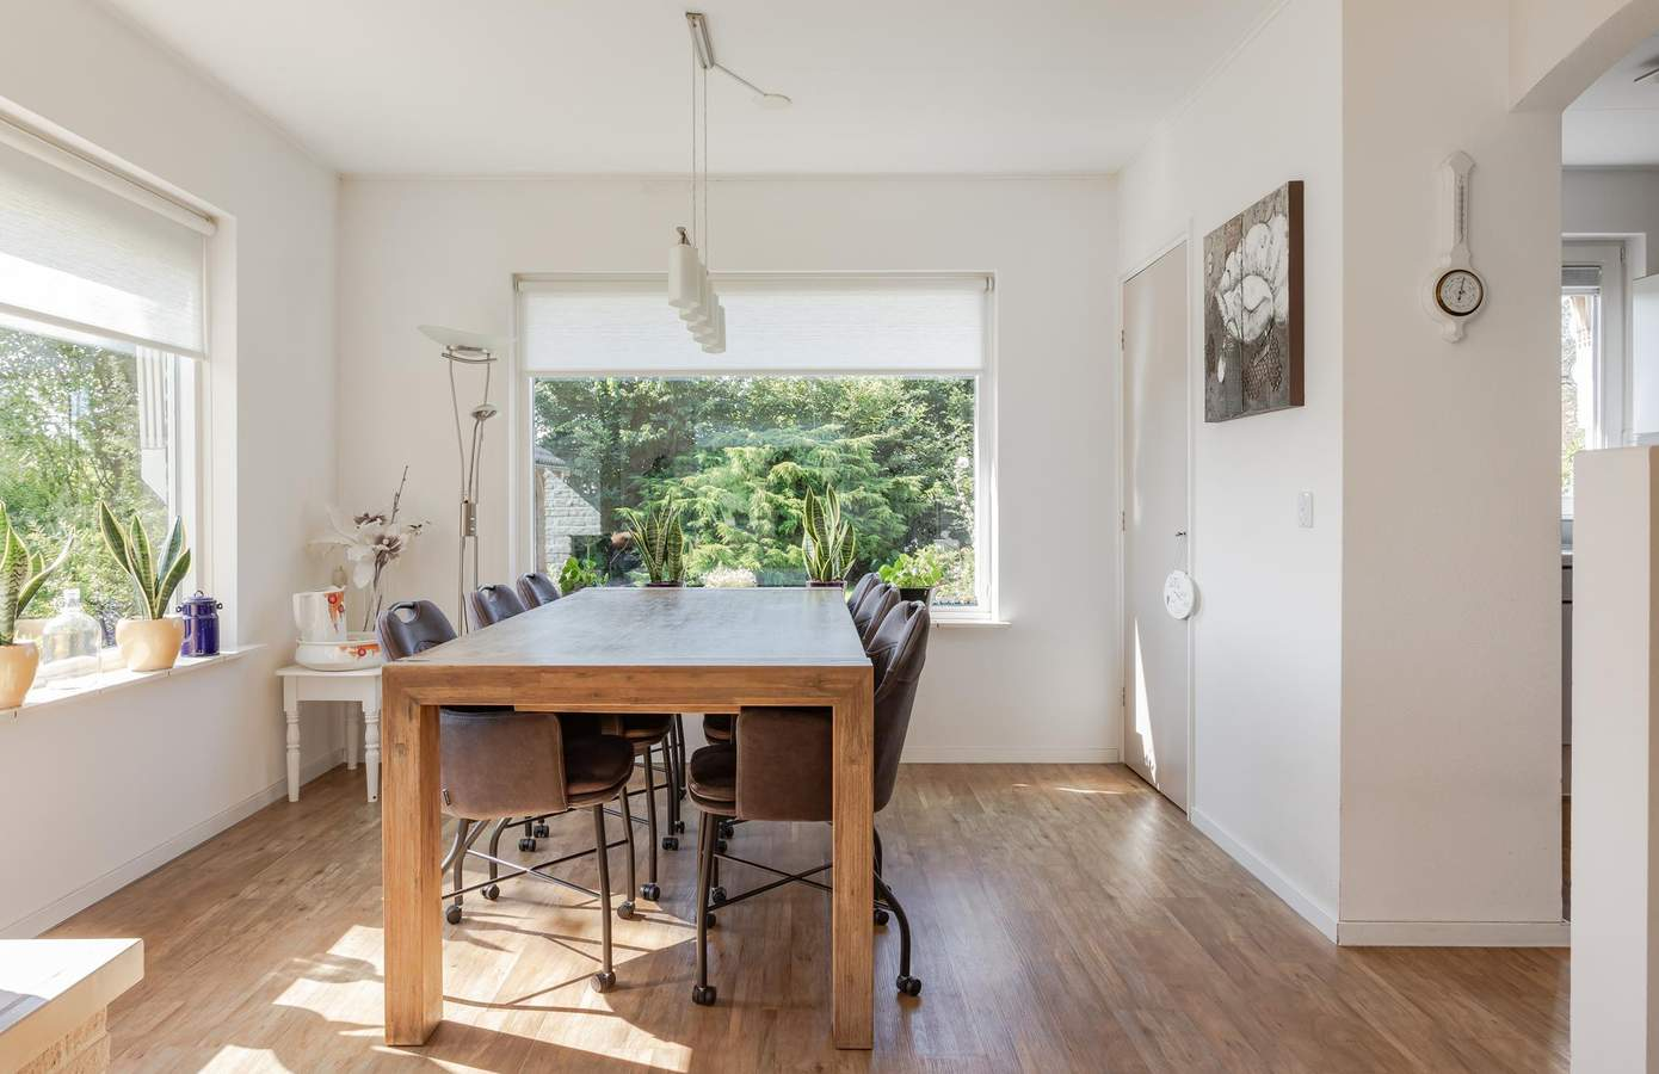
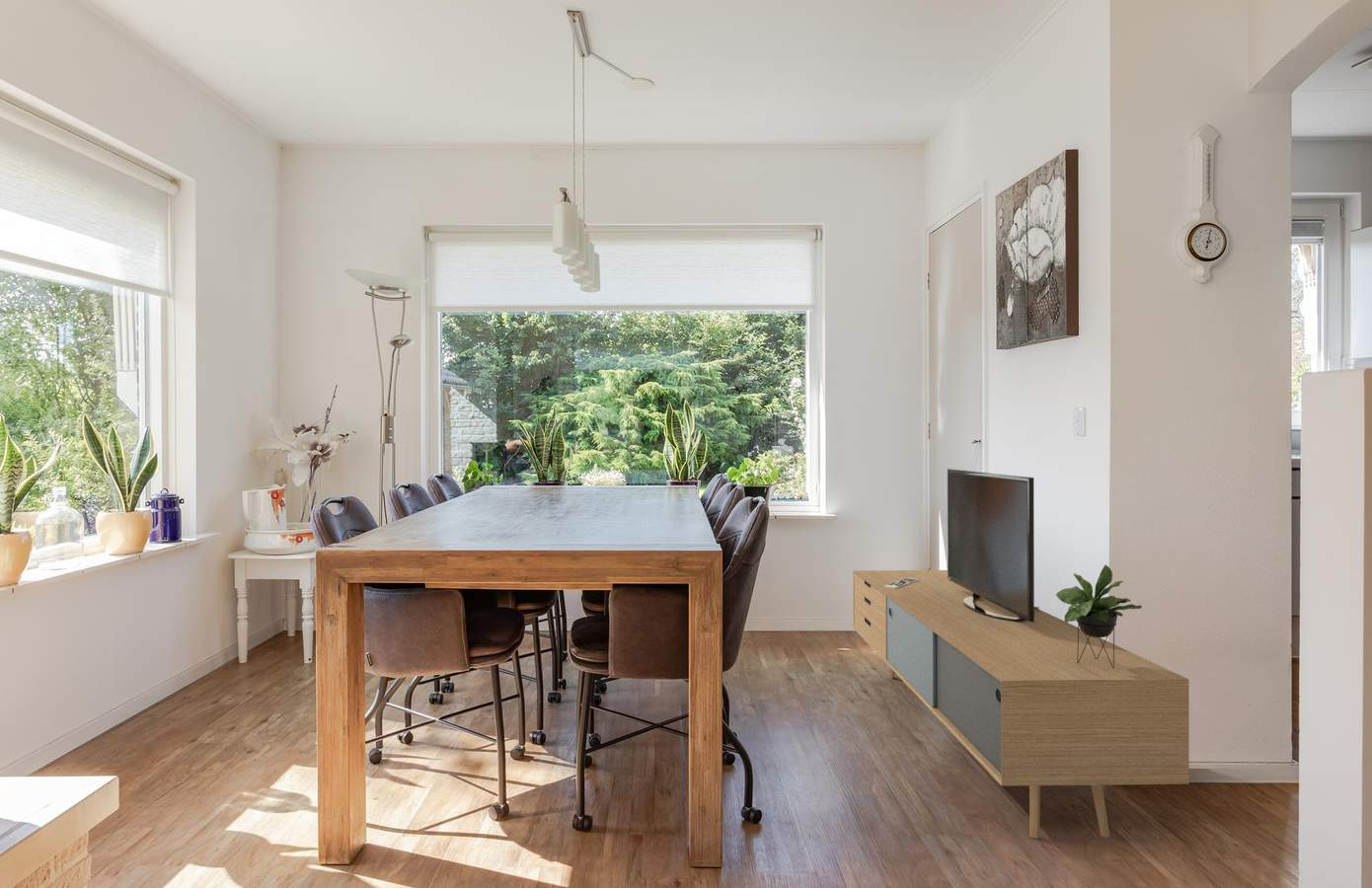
+ media console [852,468,1190,840]
